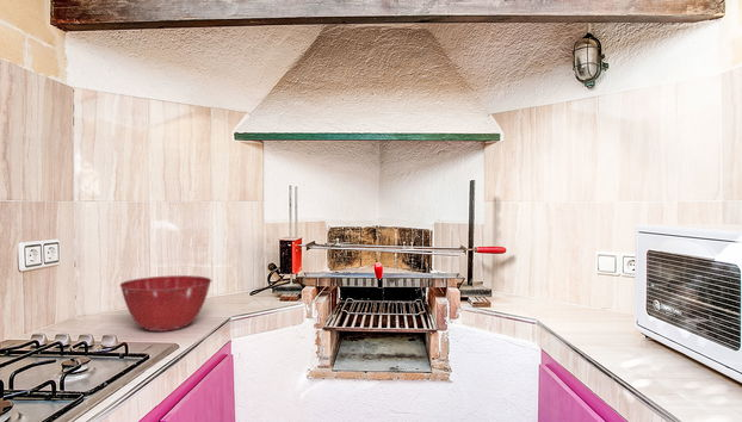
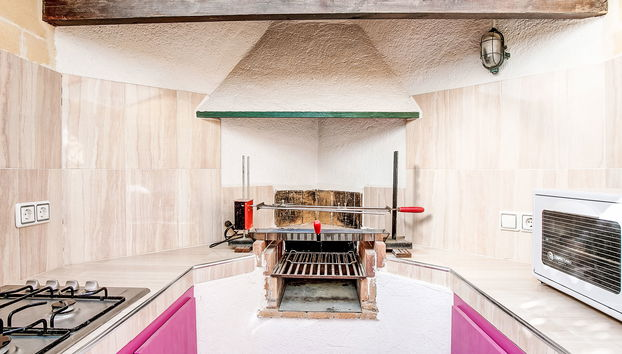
- mixing bowl [118,274,212,333]
